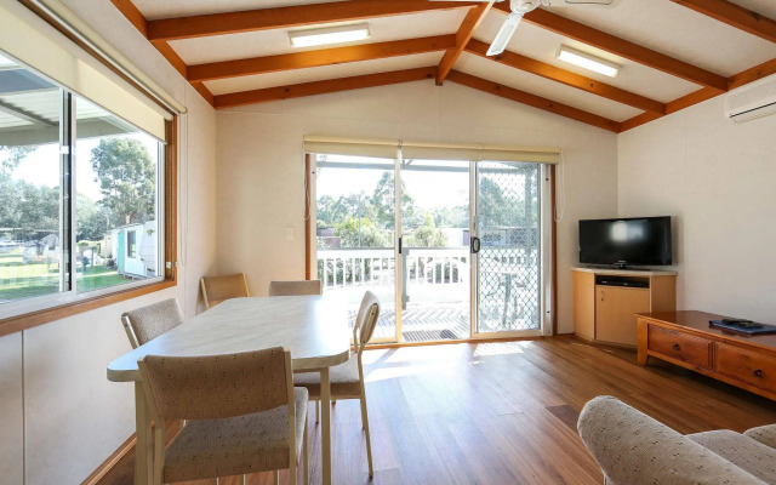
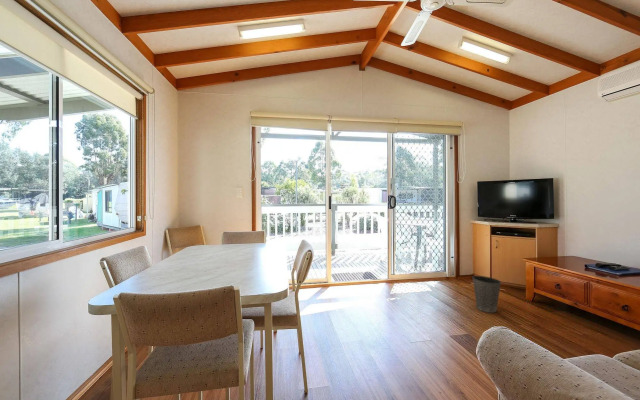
+ waste basket [471,275,502,314]
